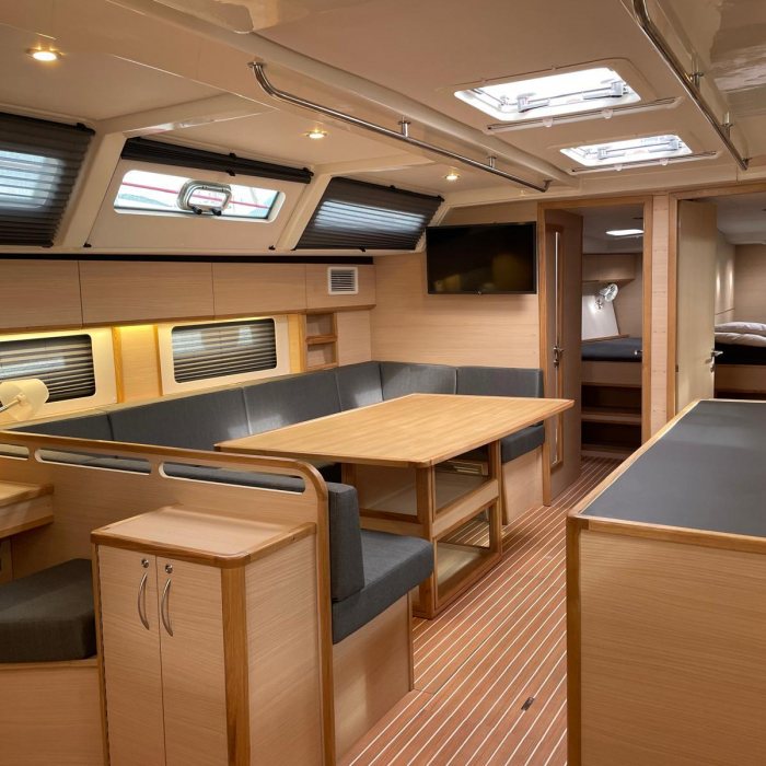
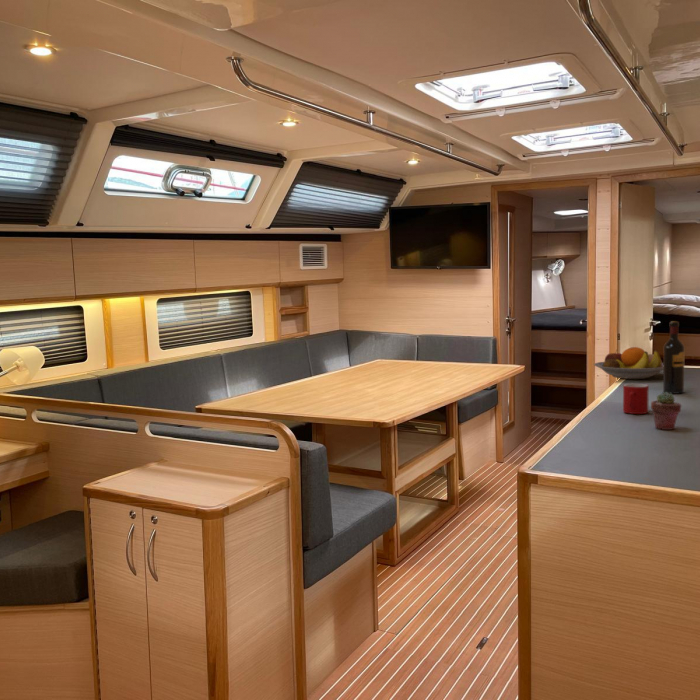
+ wine bottle [662,320,685,395]
+ fruit bowl [593,346,663,380]
+ mug [622,383,650,415]
+ potted succulent [650,392,682,431]
